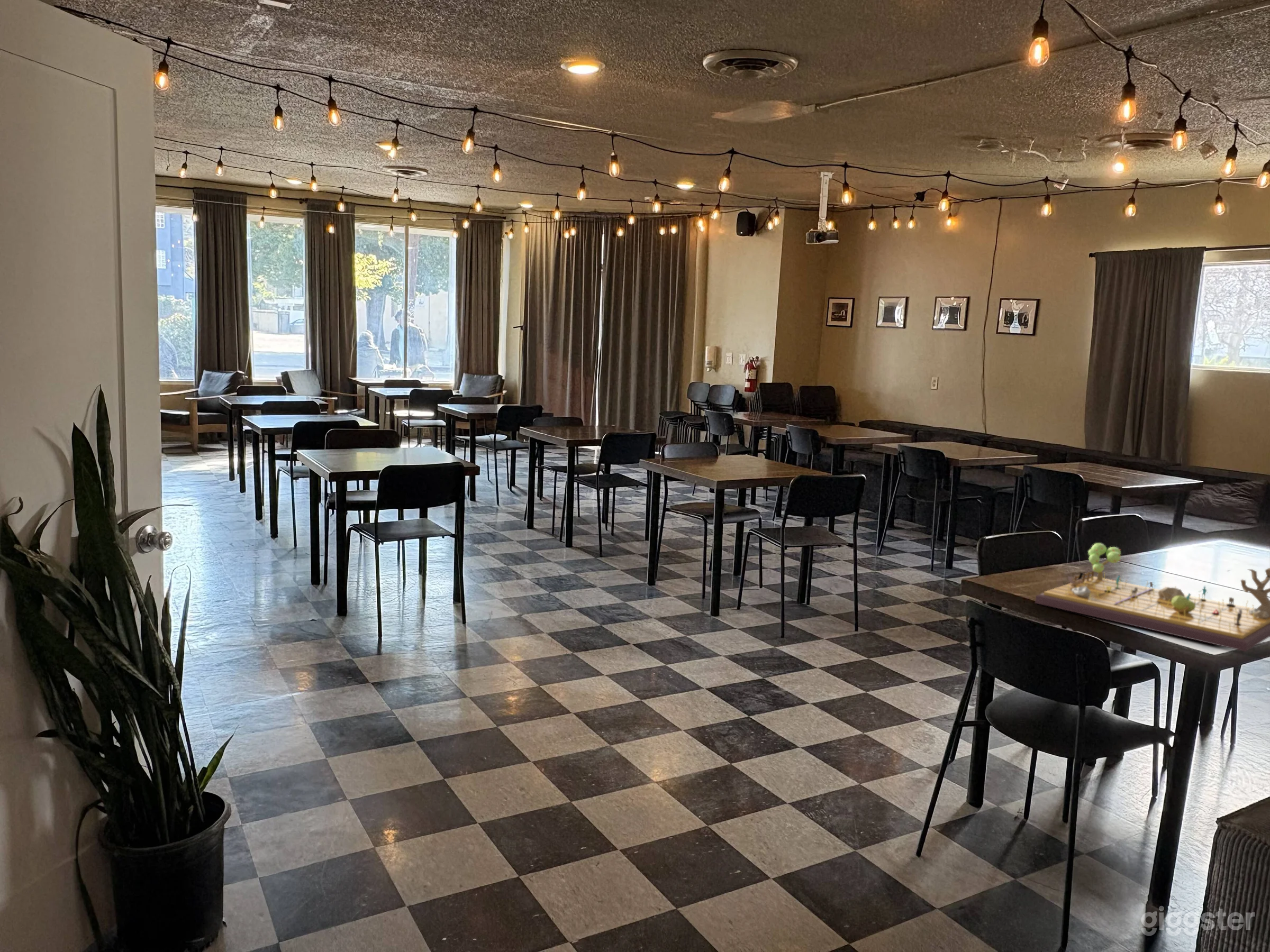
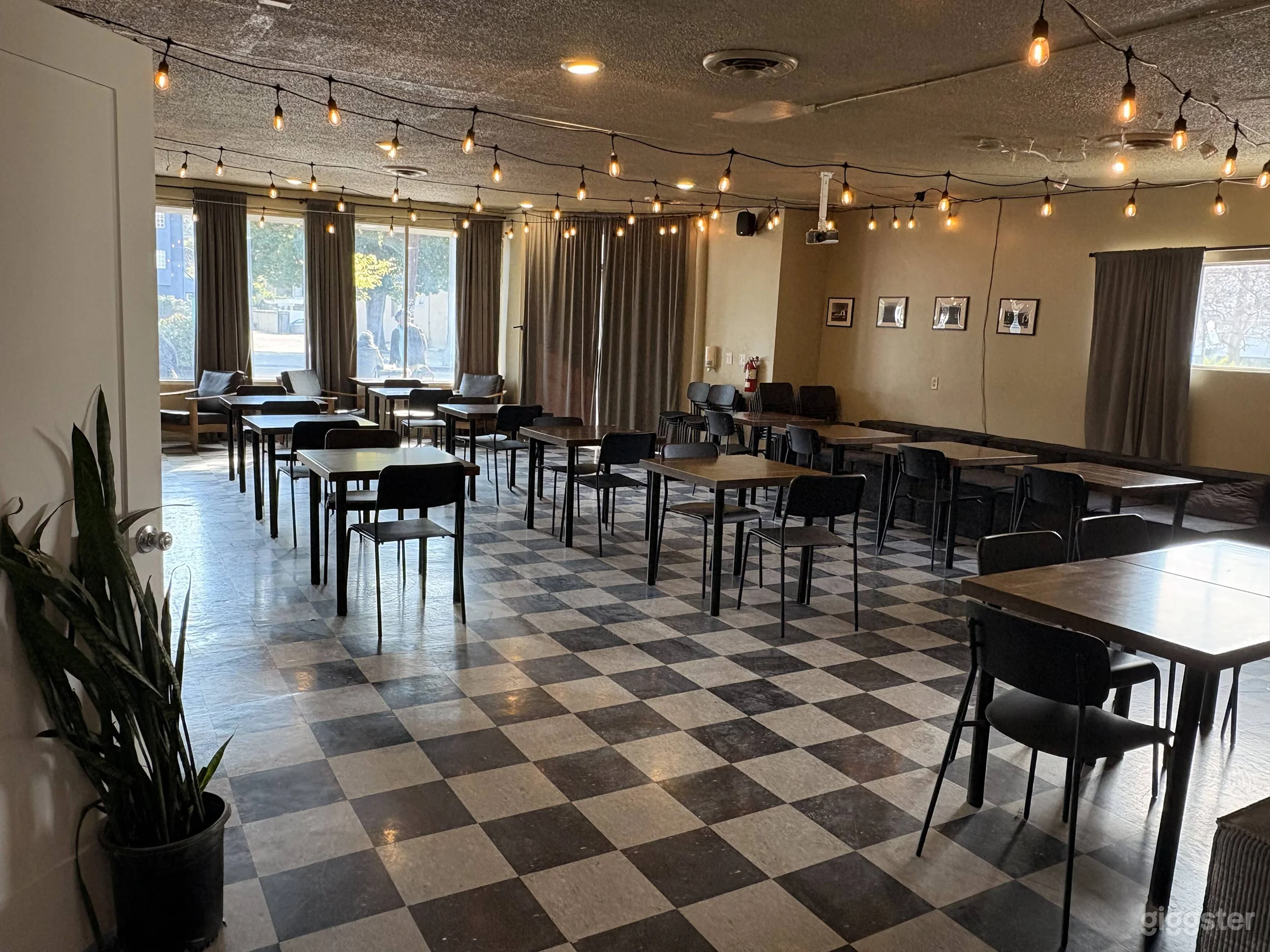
- gameboard [1035,543,1270,652]
